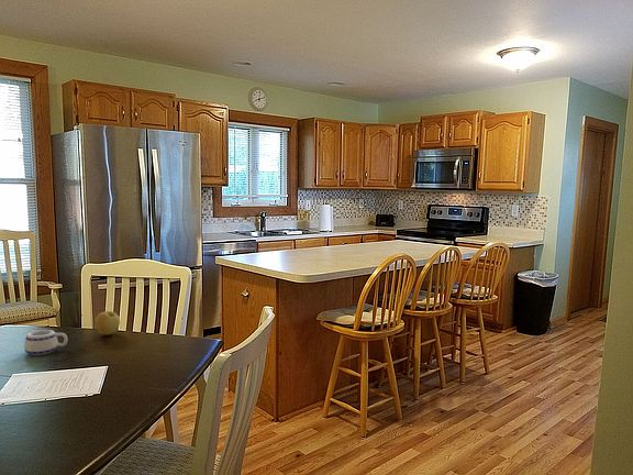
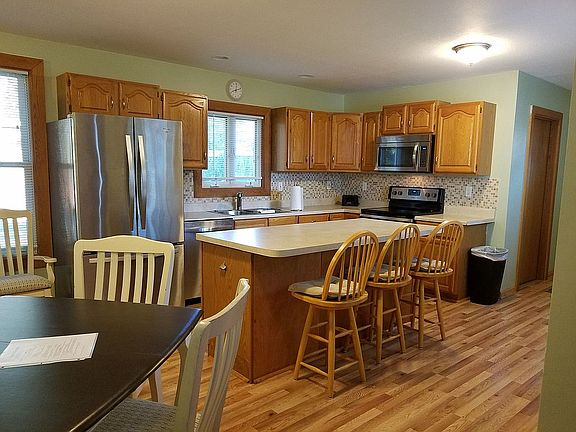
- mug [23,329,68,356]
- apple [95,310,121,336]
